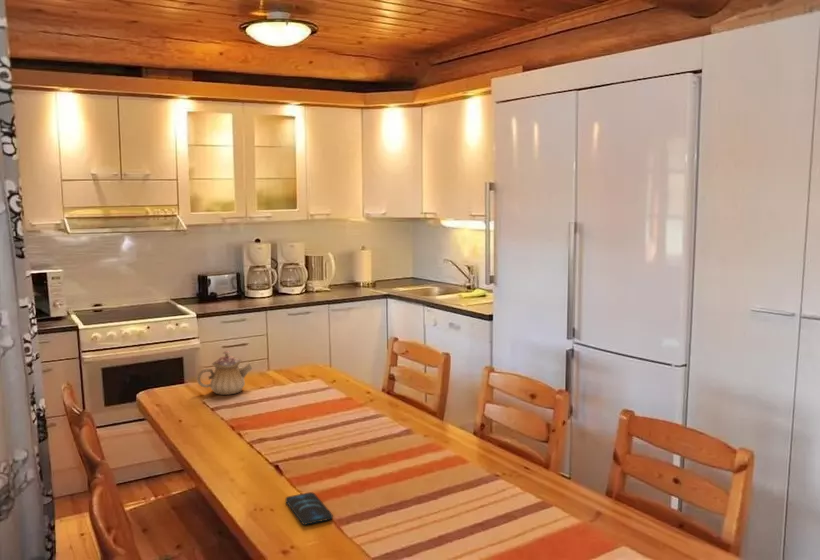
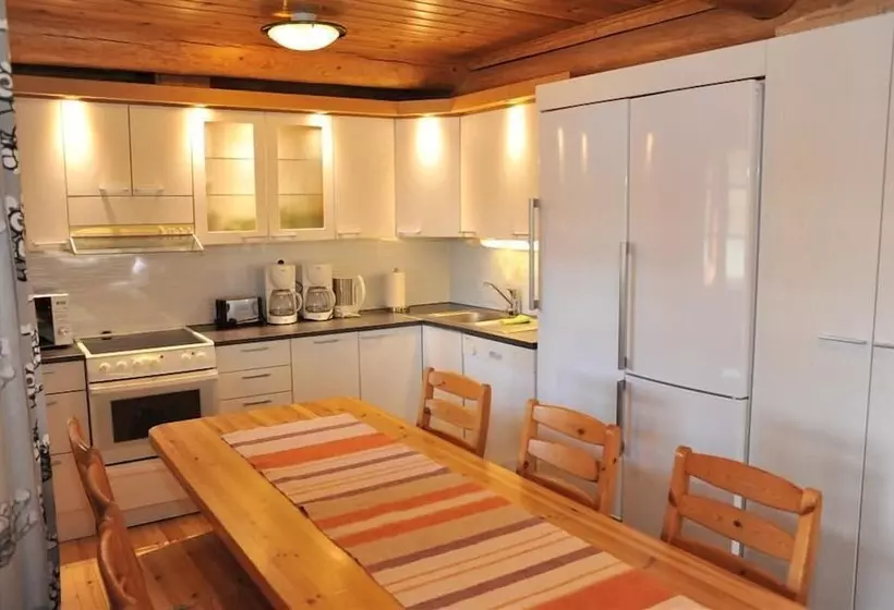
- smartphone [285,491,334,526]
- teapot [196,350,253,396]
